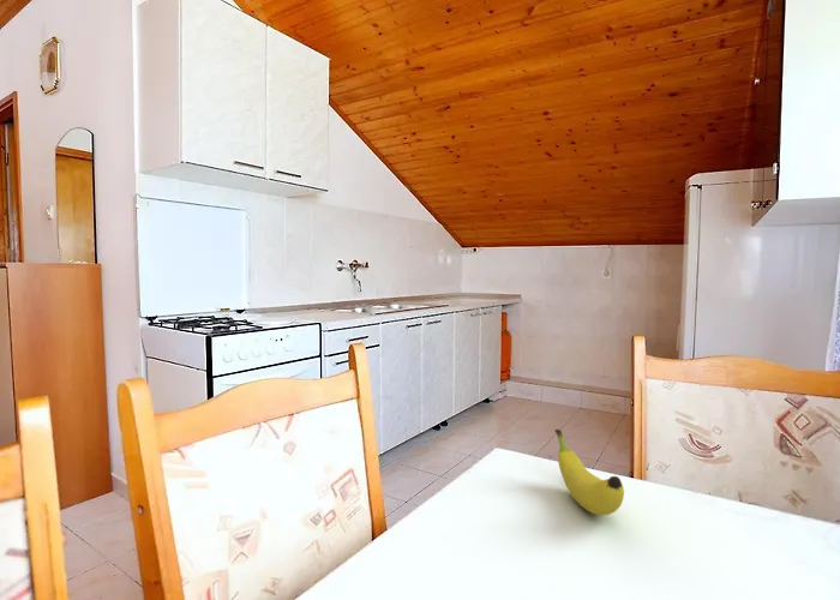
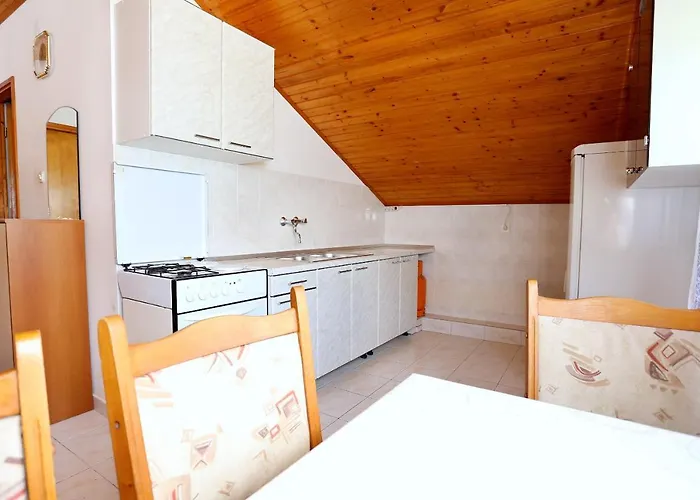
- fruit [553,428,625,516]
